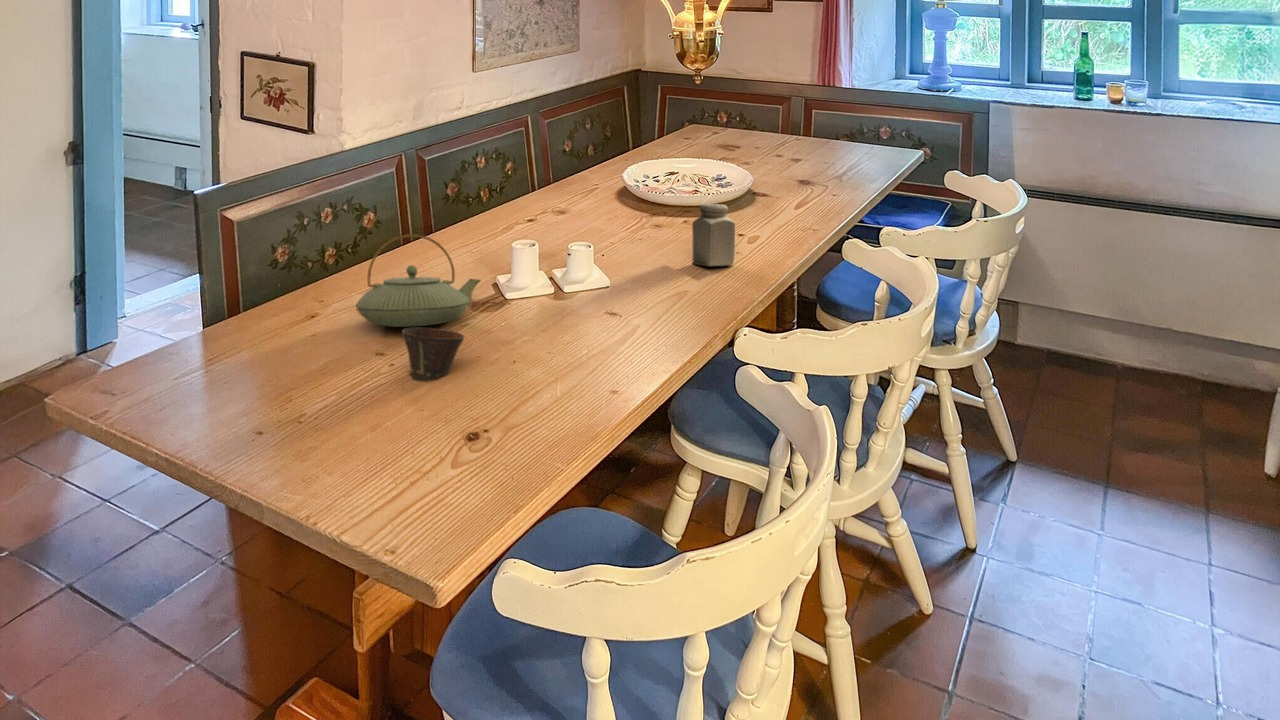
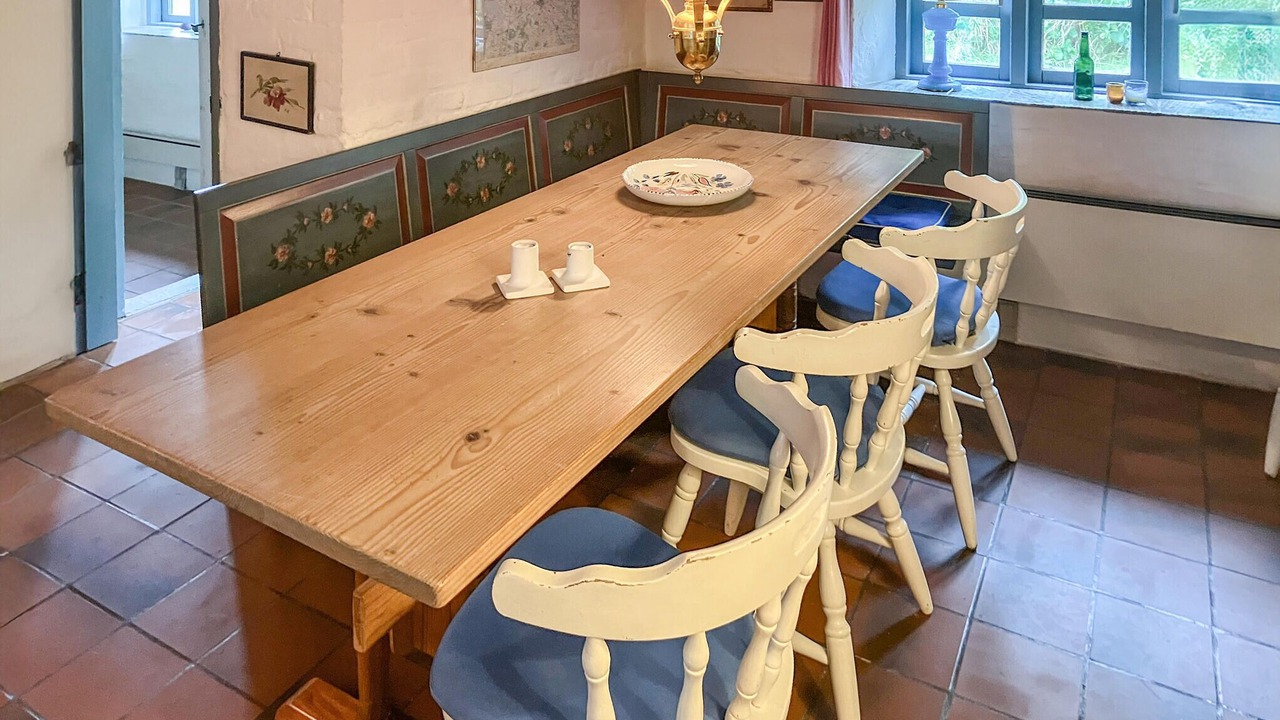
- teapot [355,233,482,328]
- salt shaker [691,203,736,267]
- cup [401,326,466,383]
